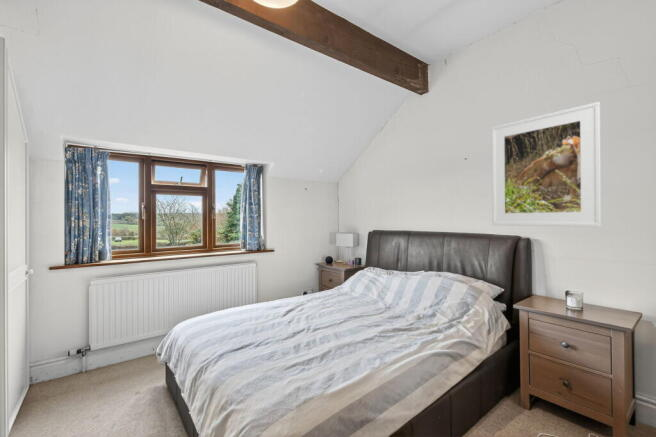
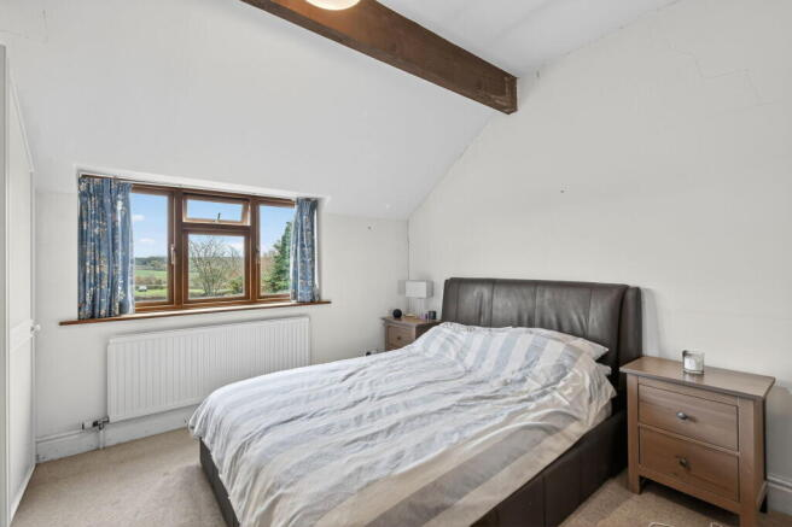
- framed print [490,101,602,228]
